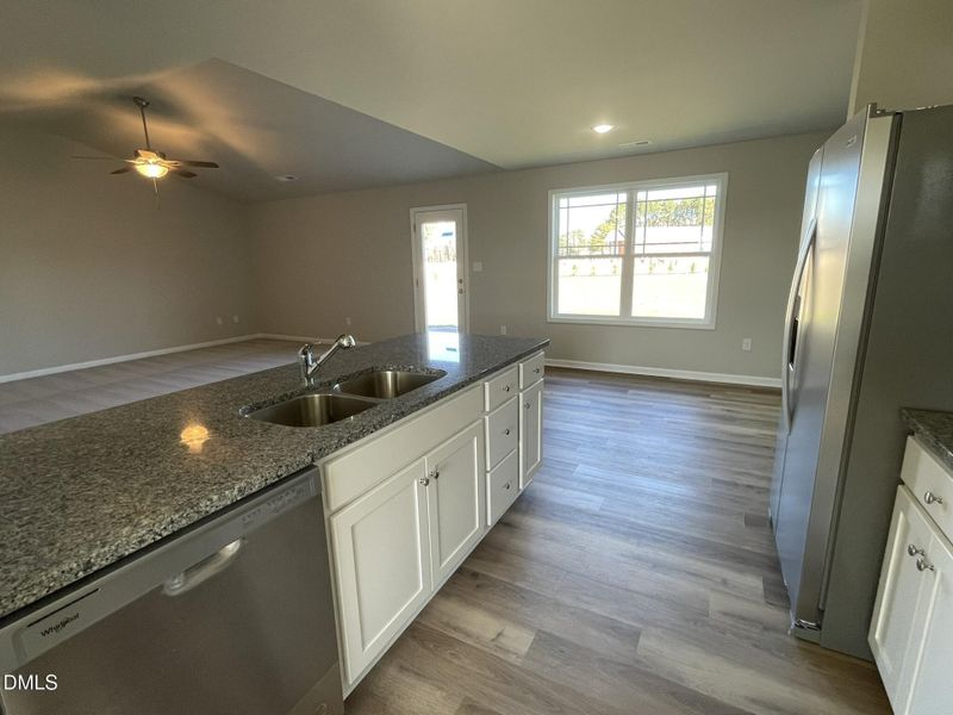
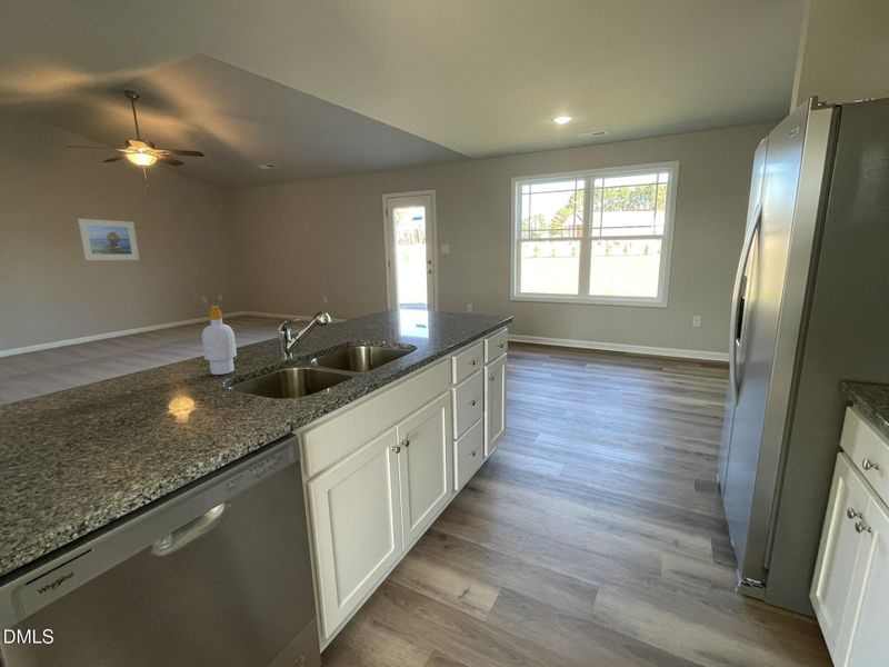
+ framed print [77,218,140,261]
+ soap bottle [201,305,238,376]
